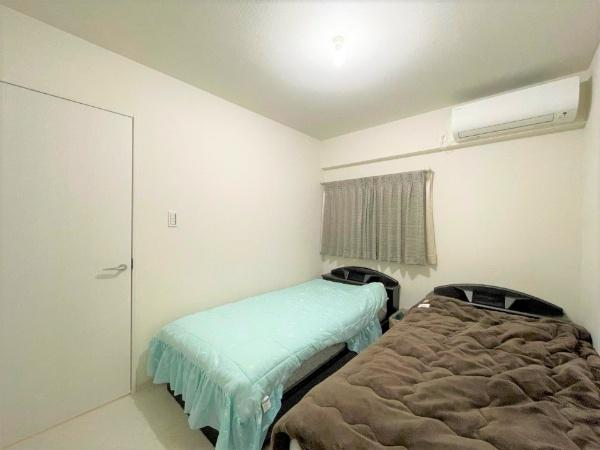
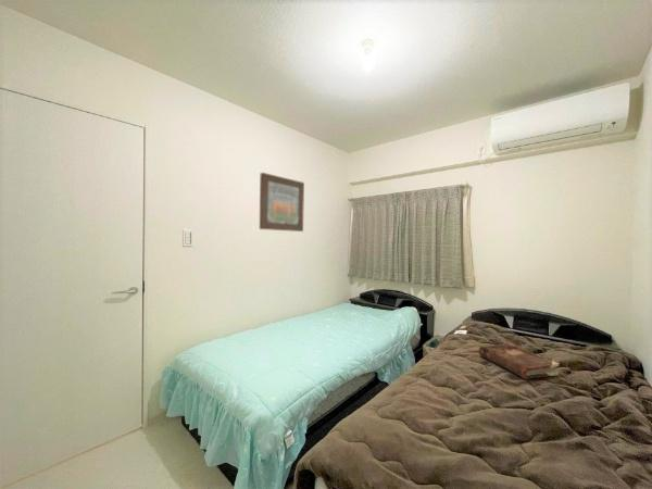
+ book [477,342,560,380]
+ wall art [259,172,305,233]
